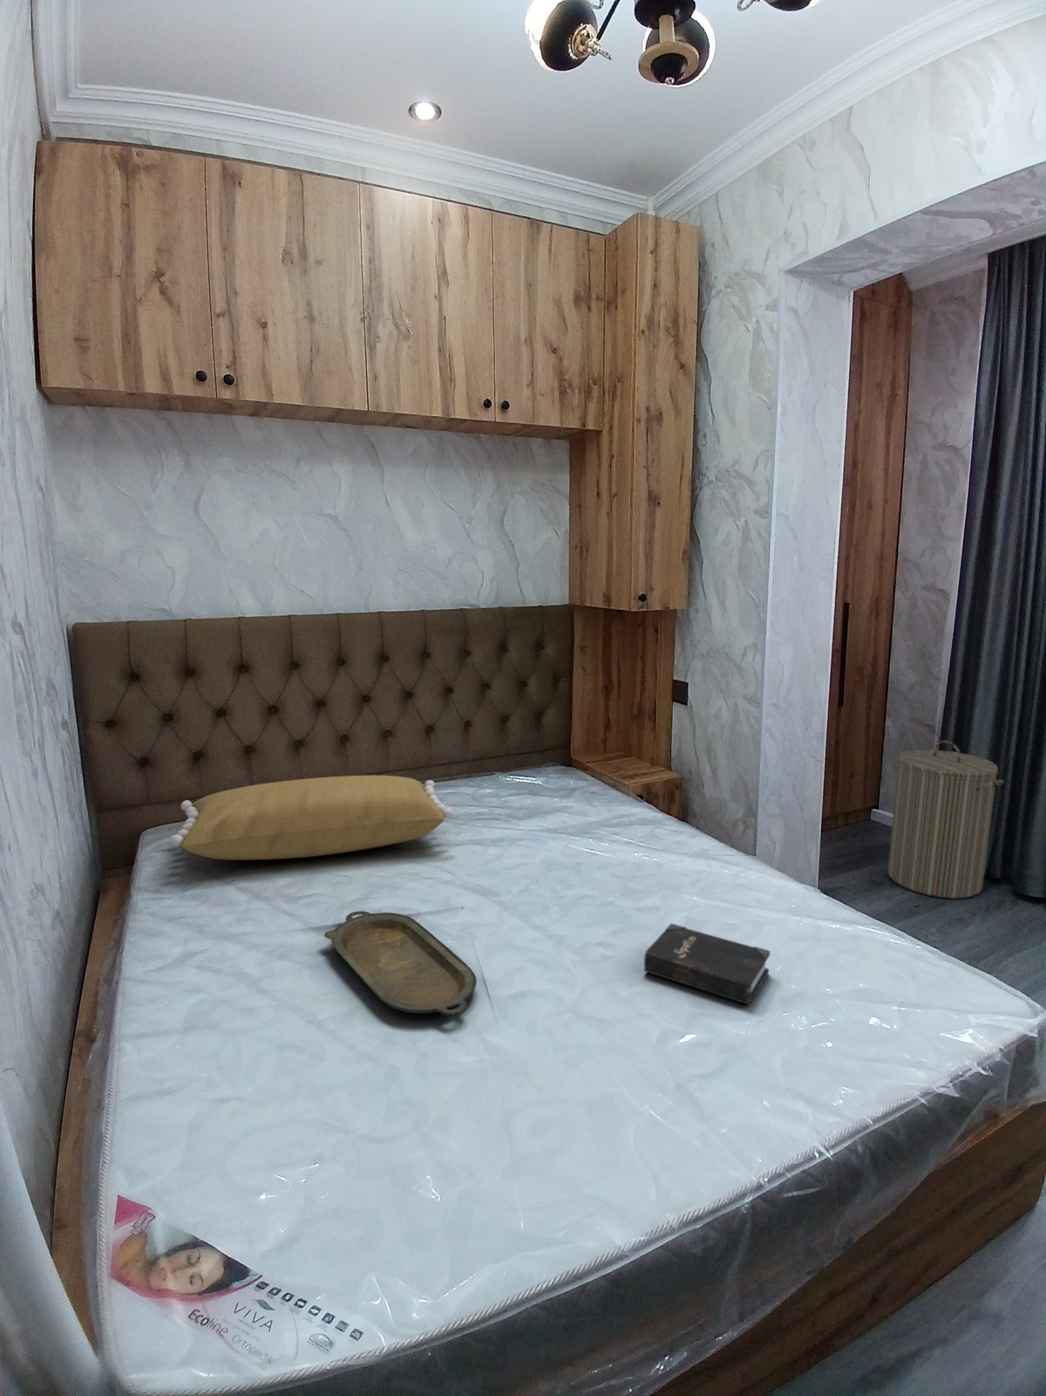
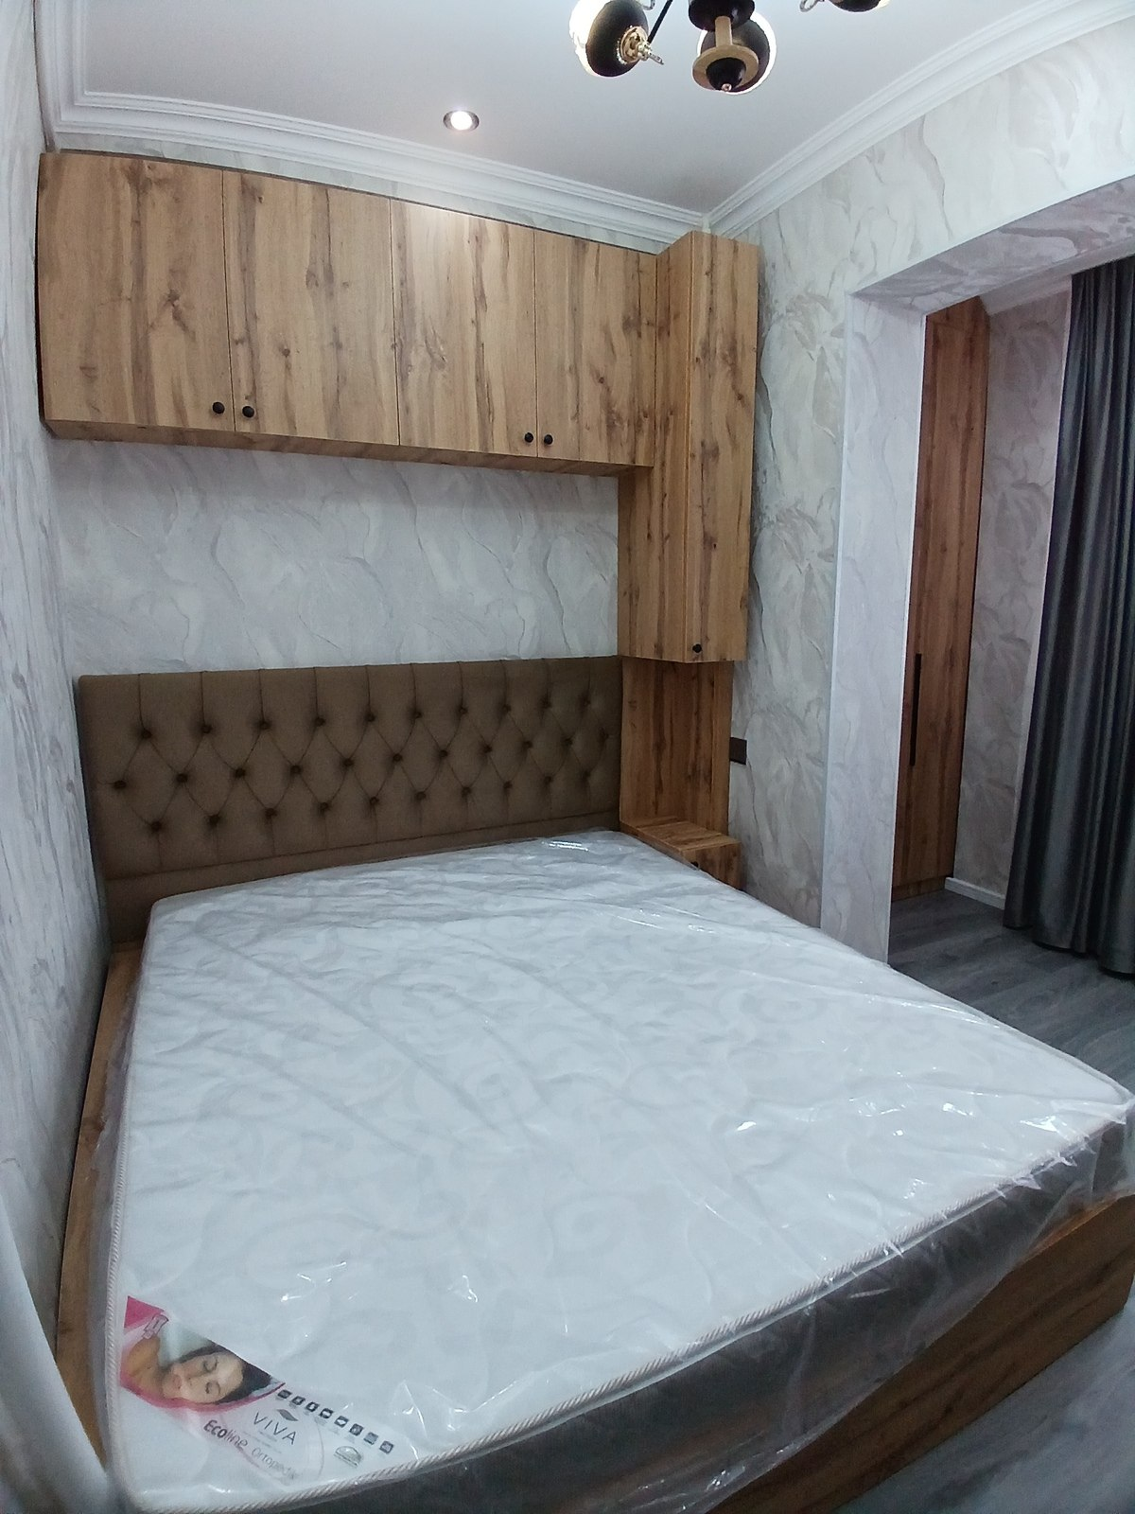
- serving tray [323,910,478,1017]
- hardback book [643,922,770,1005]
- laundry hamper [887,740,1004,899]
- pillow [169,775,454,861]
